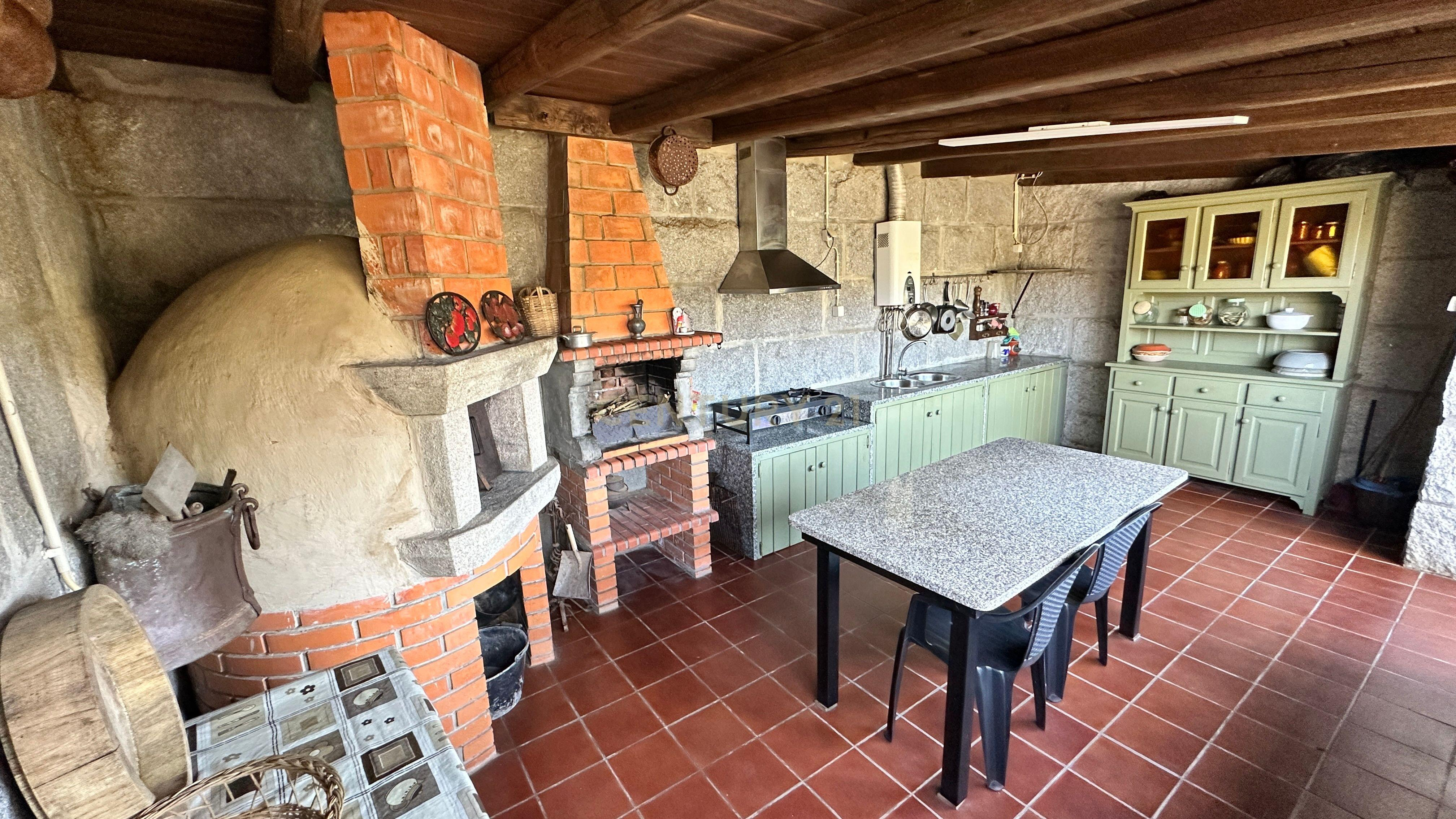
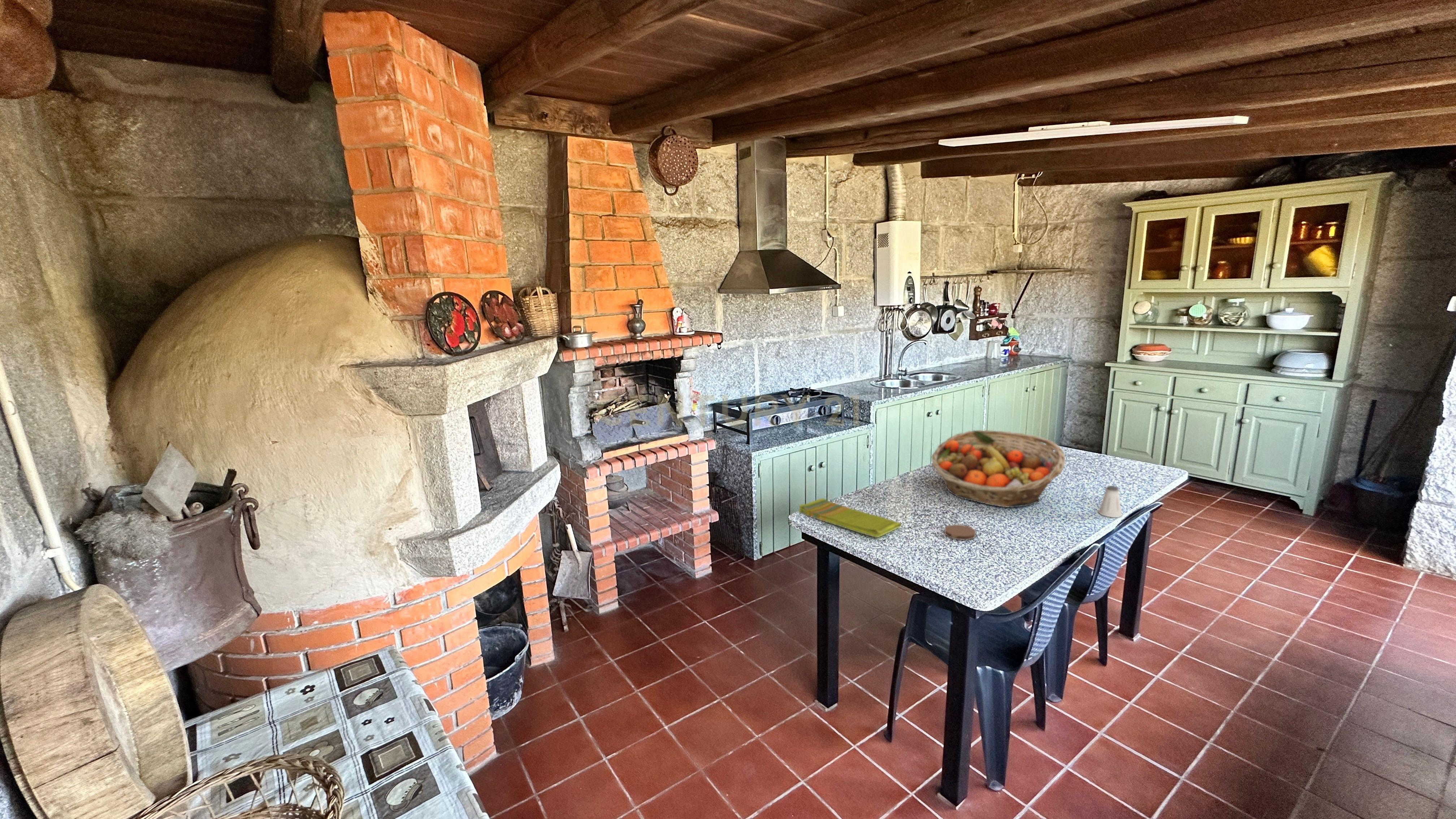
+ coaster [944,524,976,541]
+ fruit basket [931,430,1066,508]
+ dish towel [798,498,902,538]
+ saltshaker [1098,485,1122,518]
